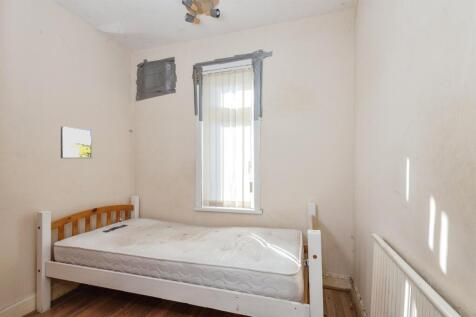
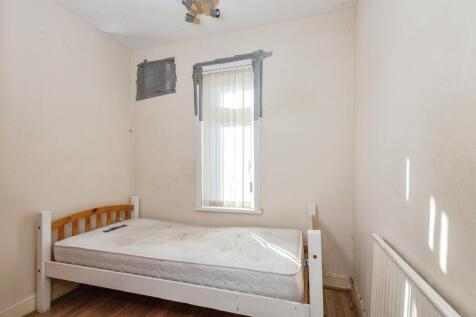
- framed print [60,125,93,159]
